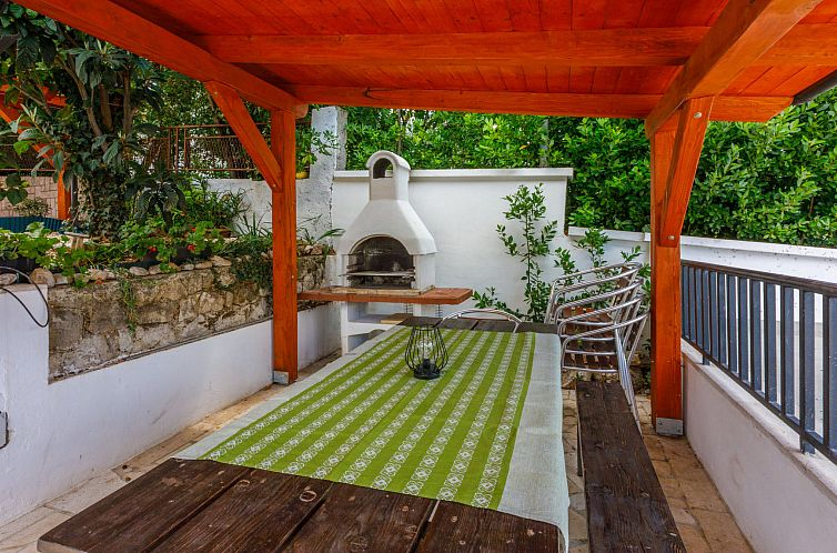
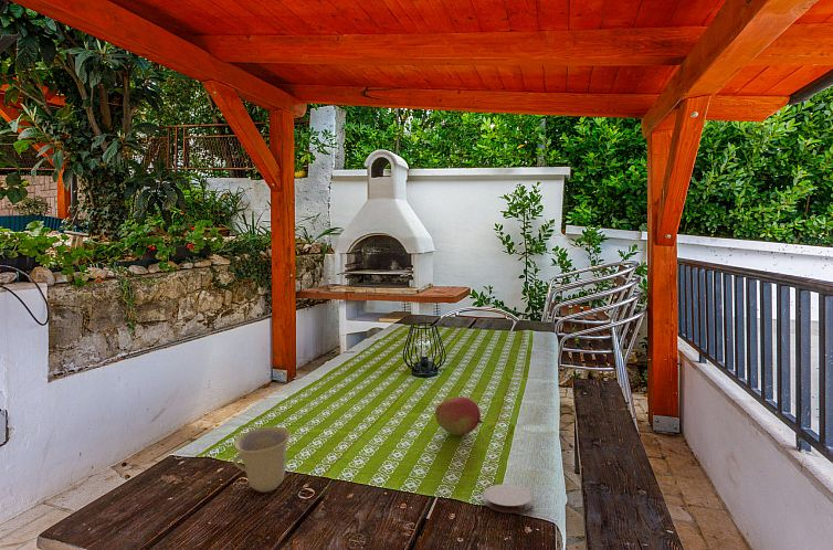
+ coaster [482,484,534,514]
+ cup [232,426,292,493]
+ fruit [434,395,484,436]
